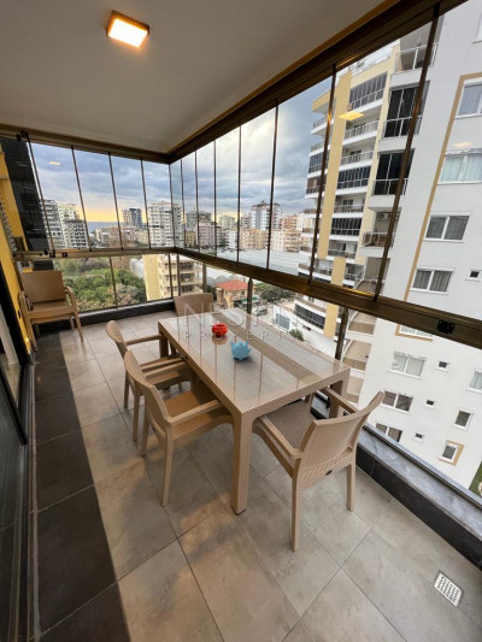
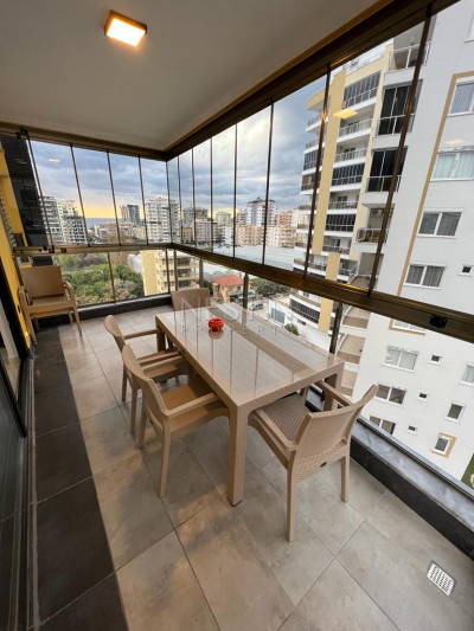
- teapot [229,340,253,361]
